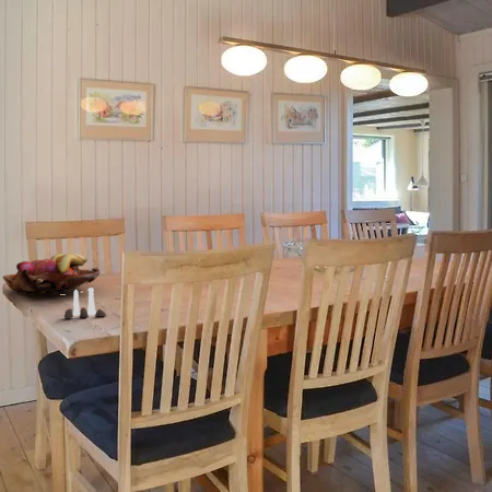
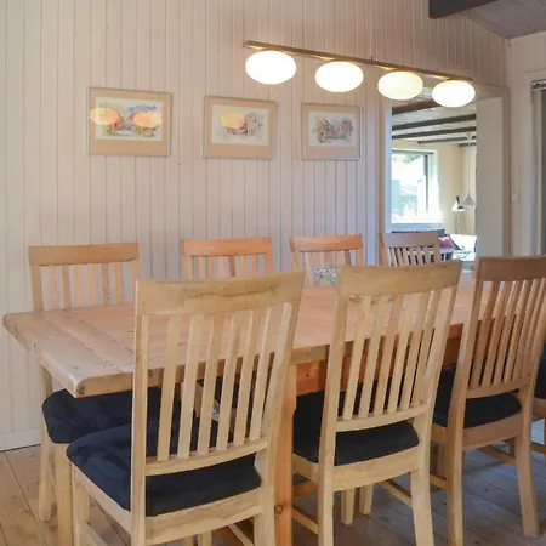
- salt and pepper shaker set [63,286,107,319]
- fruit basket [2,253,102,296]
